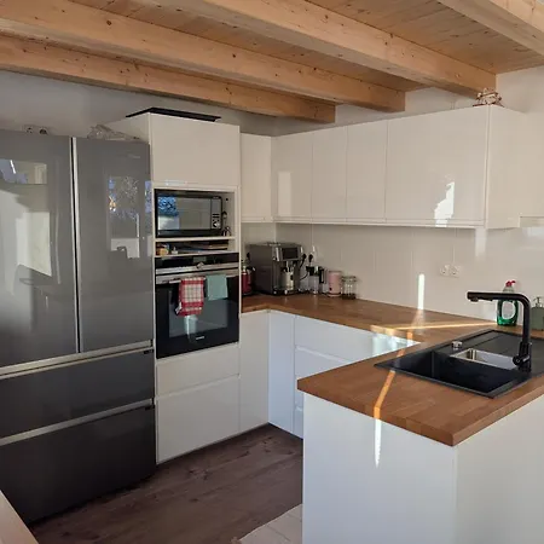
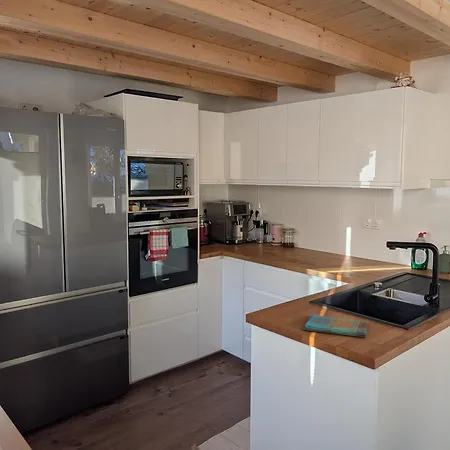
+ dish towel [302,313,370,338]
